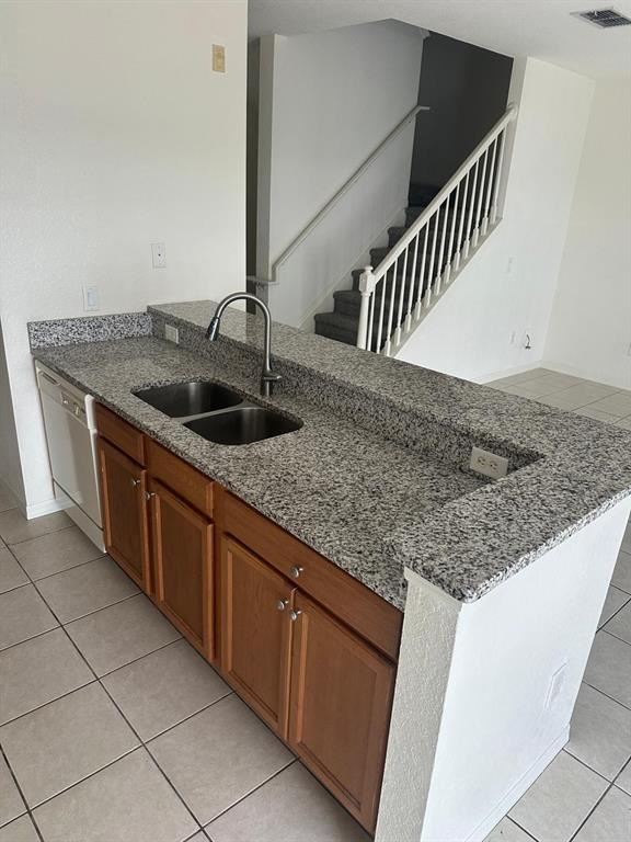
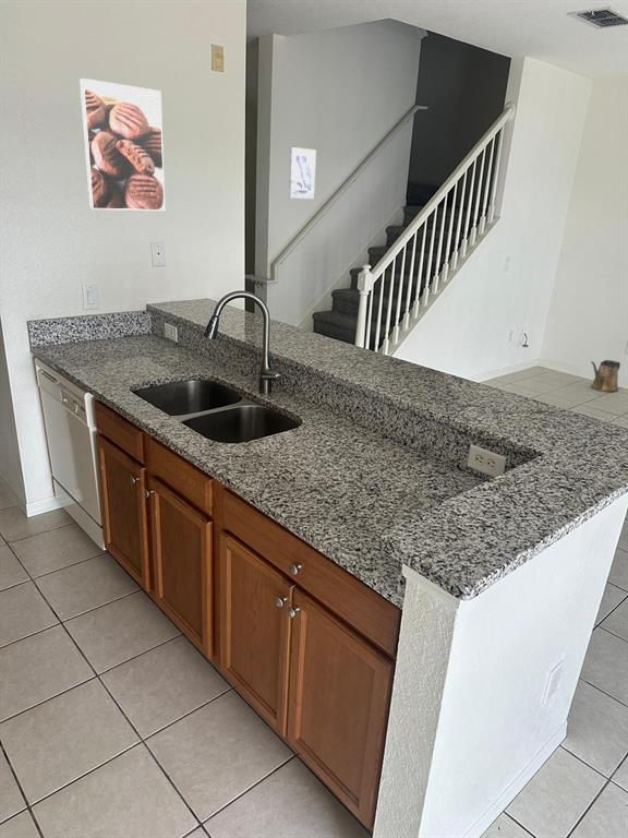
+ wall art [288,146,317,200]
+ watering can [590,359,621,393]
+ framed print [78,77,166,212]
